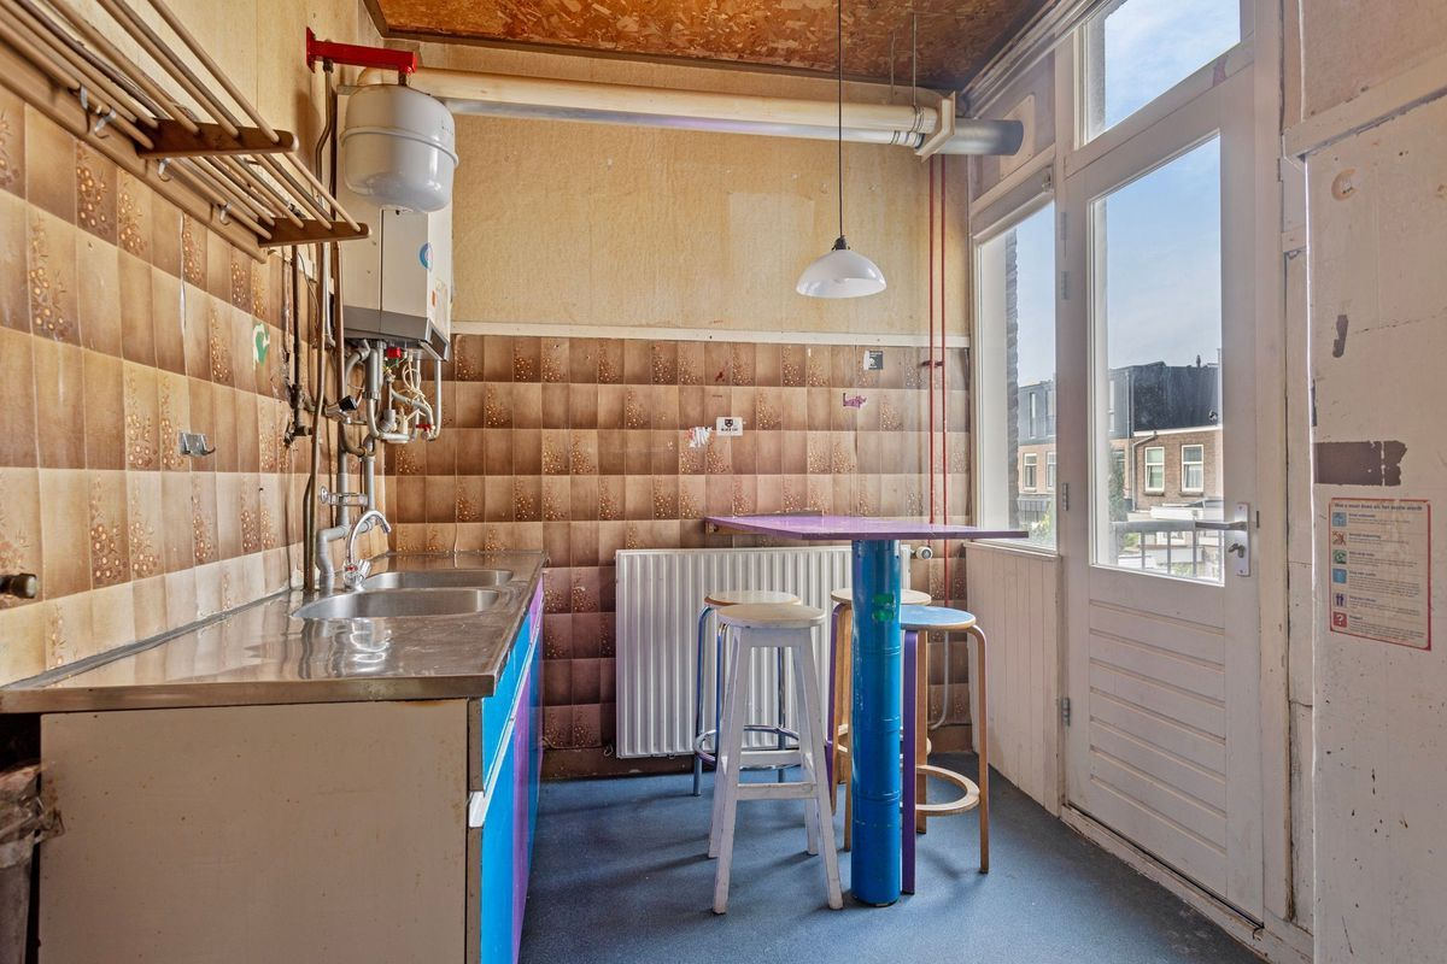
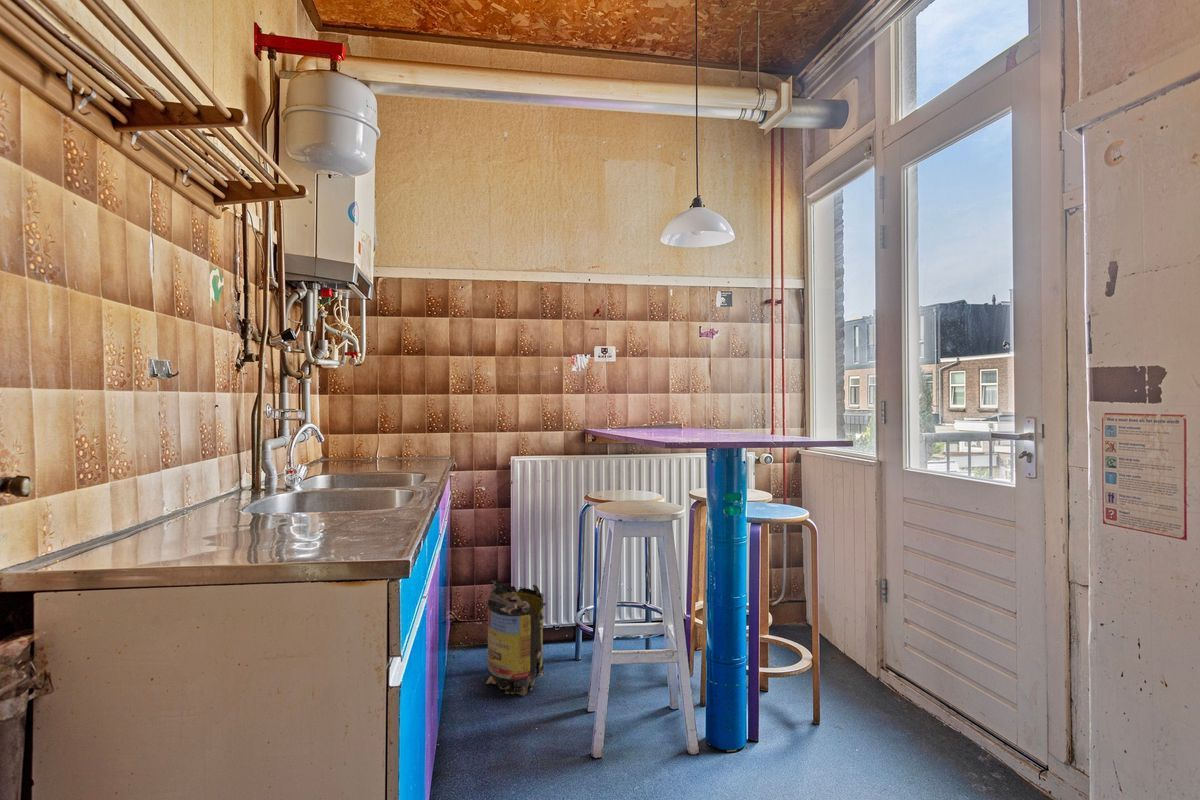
+ trash can [482,579,548,696]
